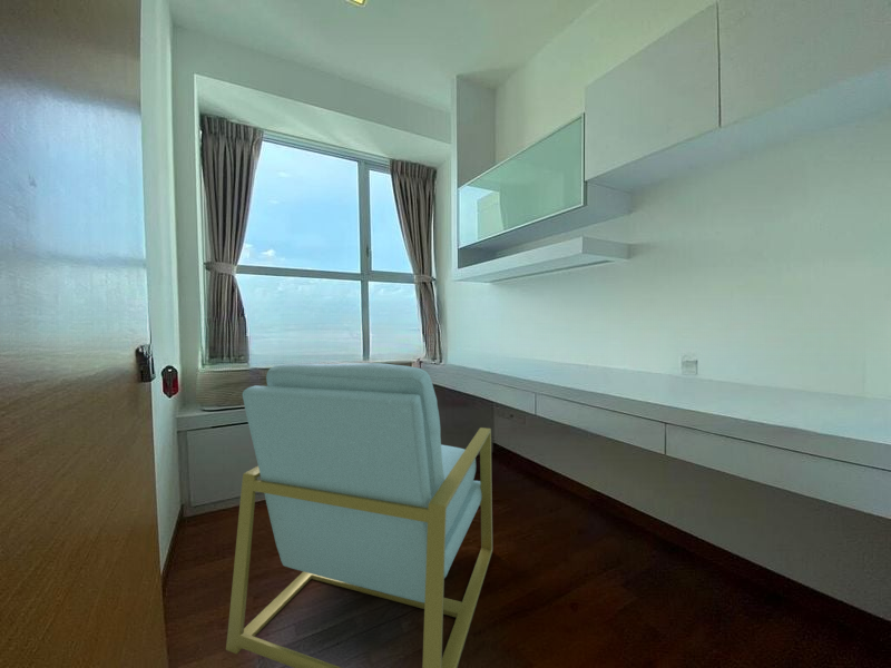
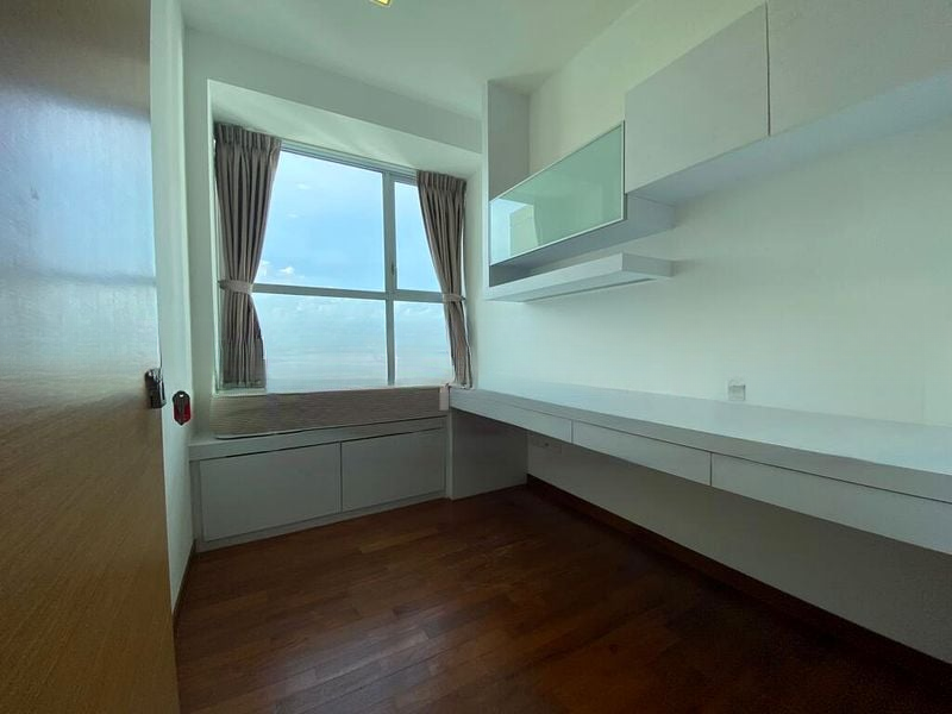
- chair [225,362,493,668]
